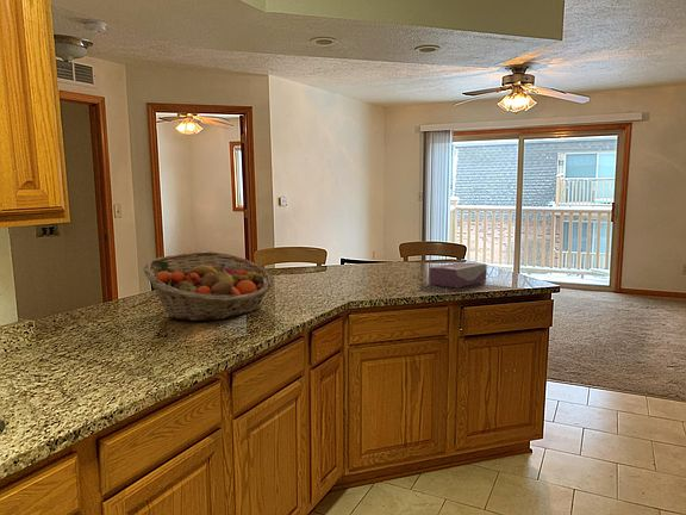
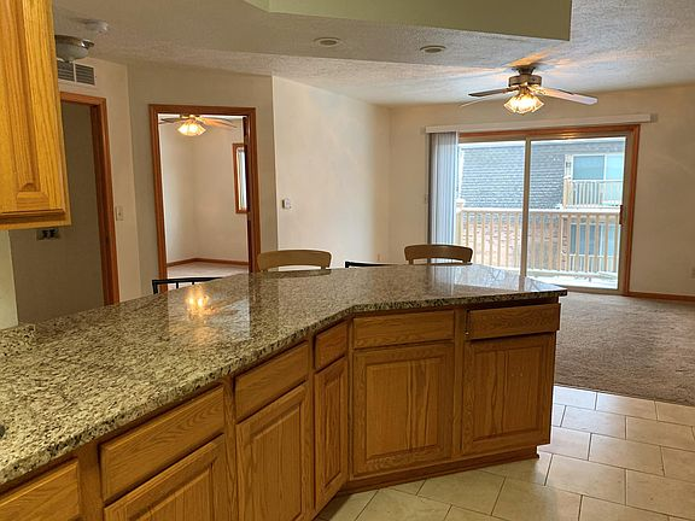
- tissue box [428,261,487,288]
- fruit basket [142,250,275,322]
